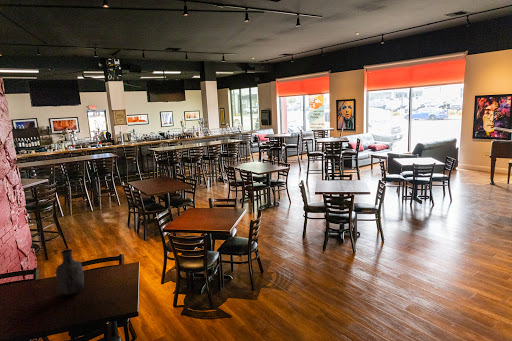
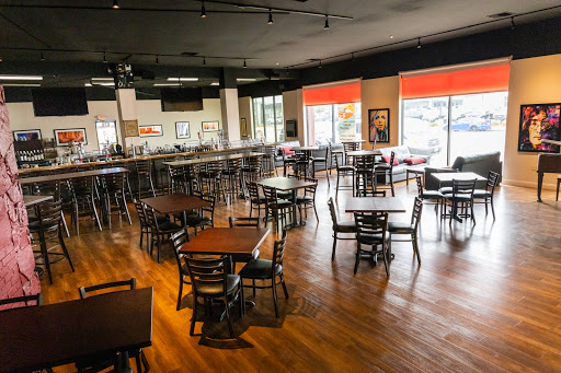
- vase [55,248,85,296]
